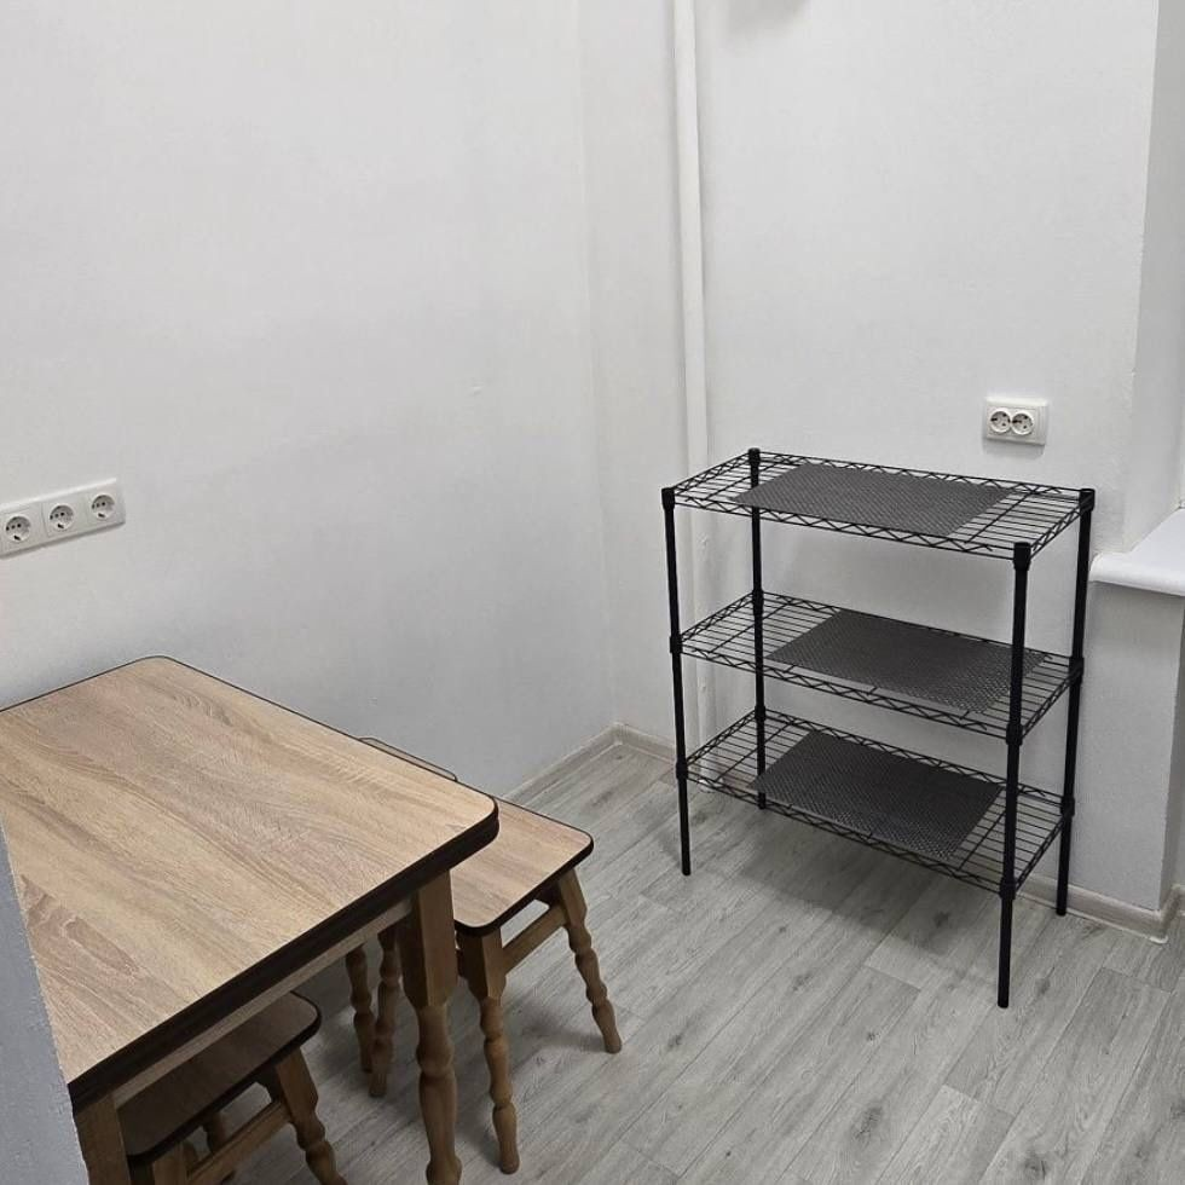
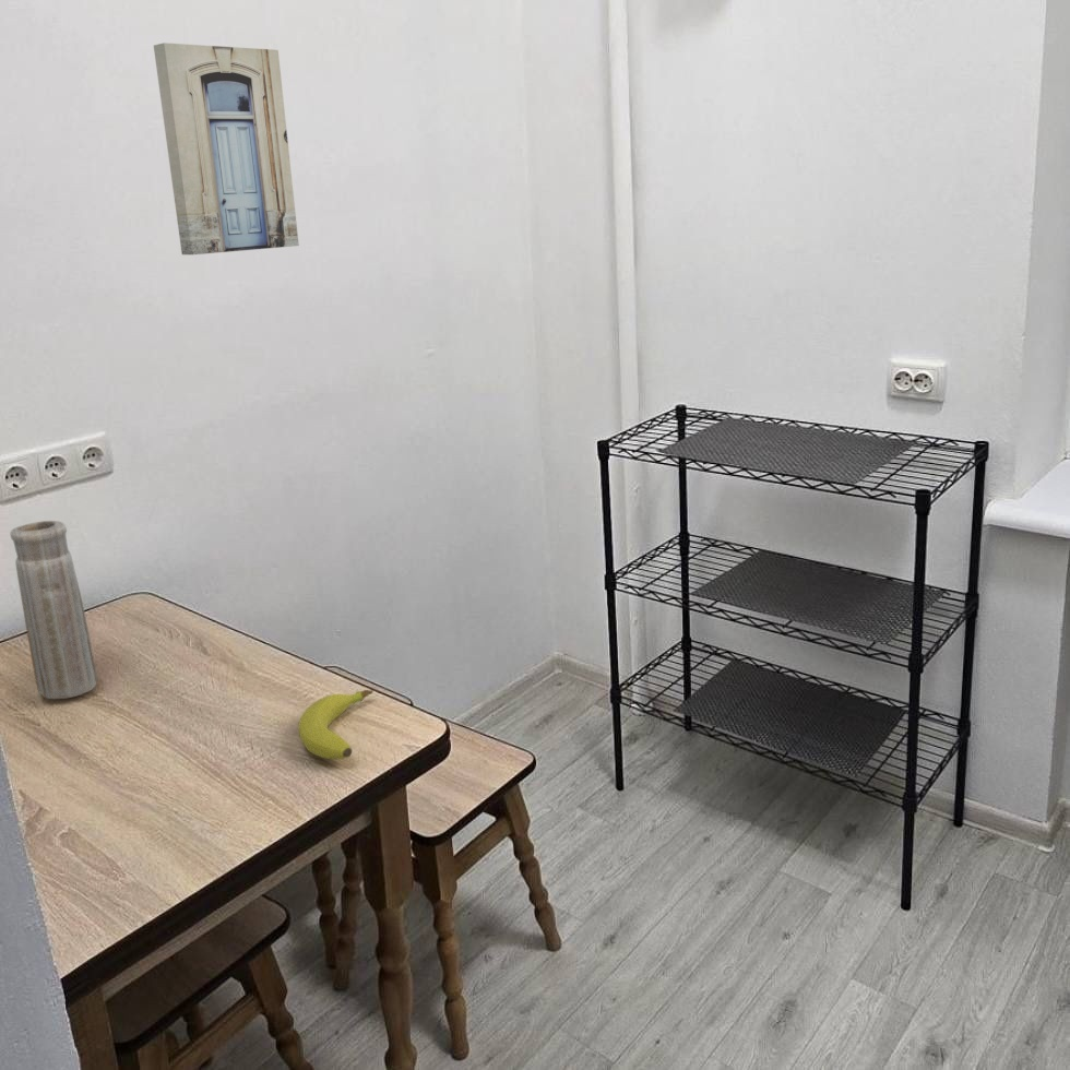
+ wall art [153,41,300,255]
+ fruit [298,689,373,760]
+ vase [10,520,98,700]
